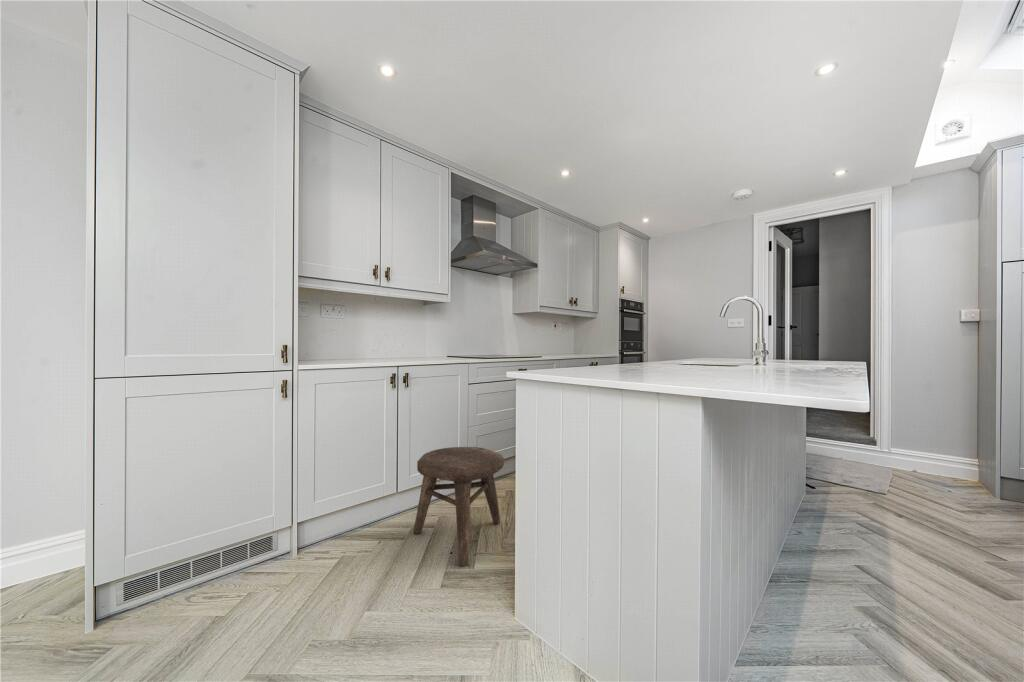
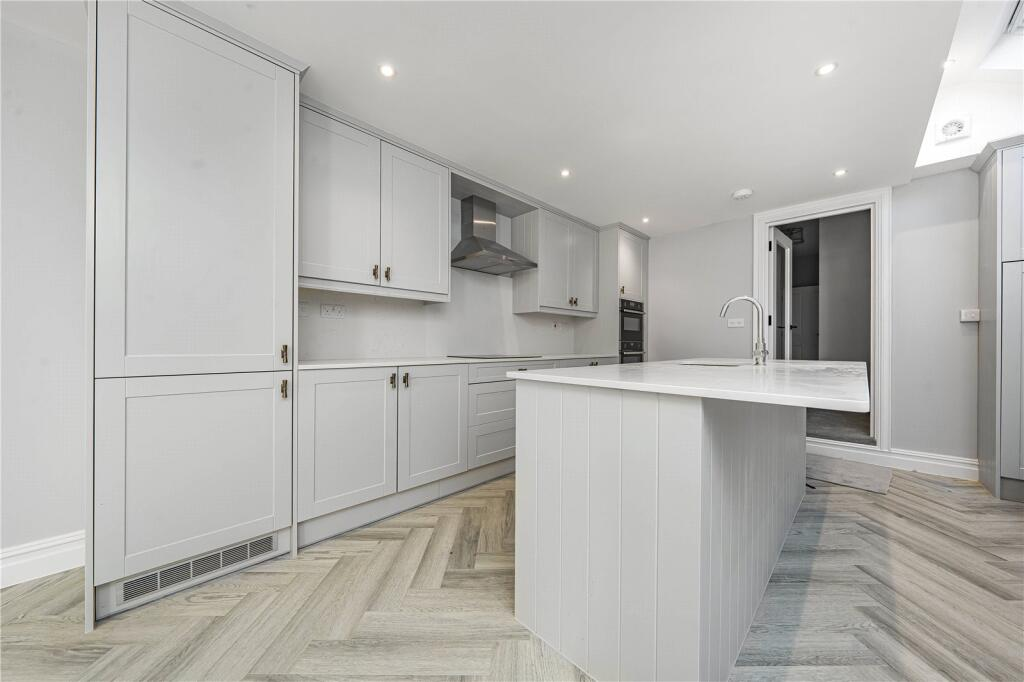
- stool [412,446,505,568]
